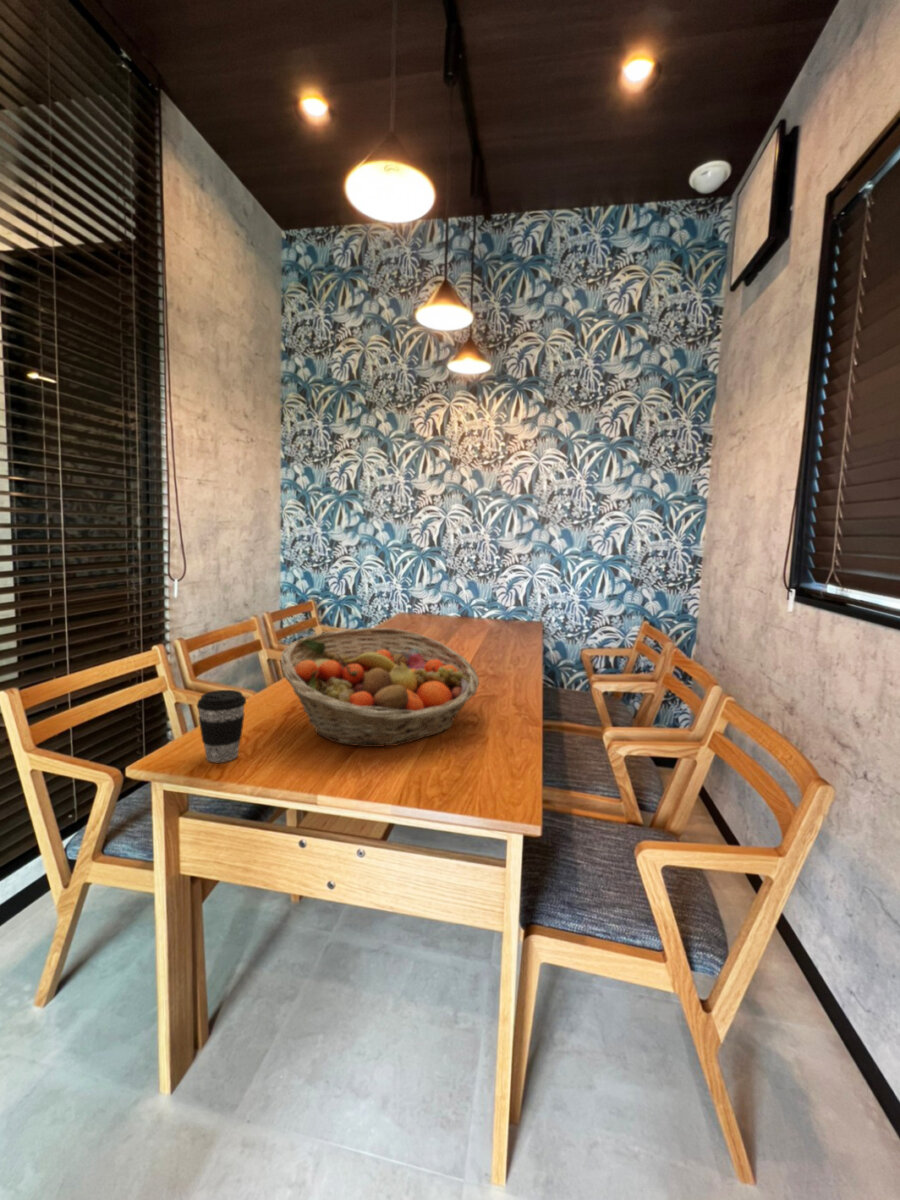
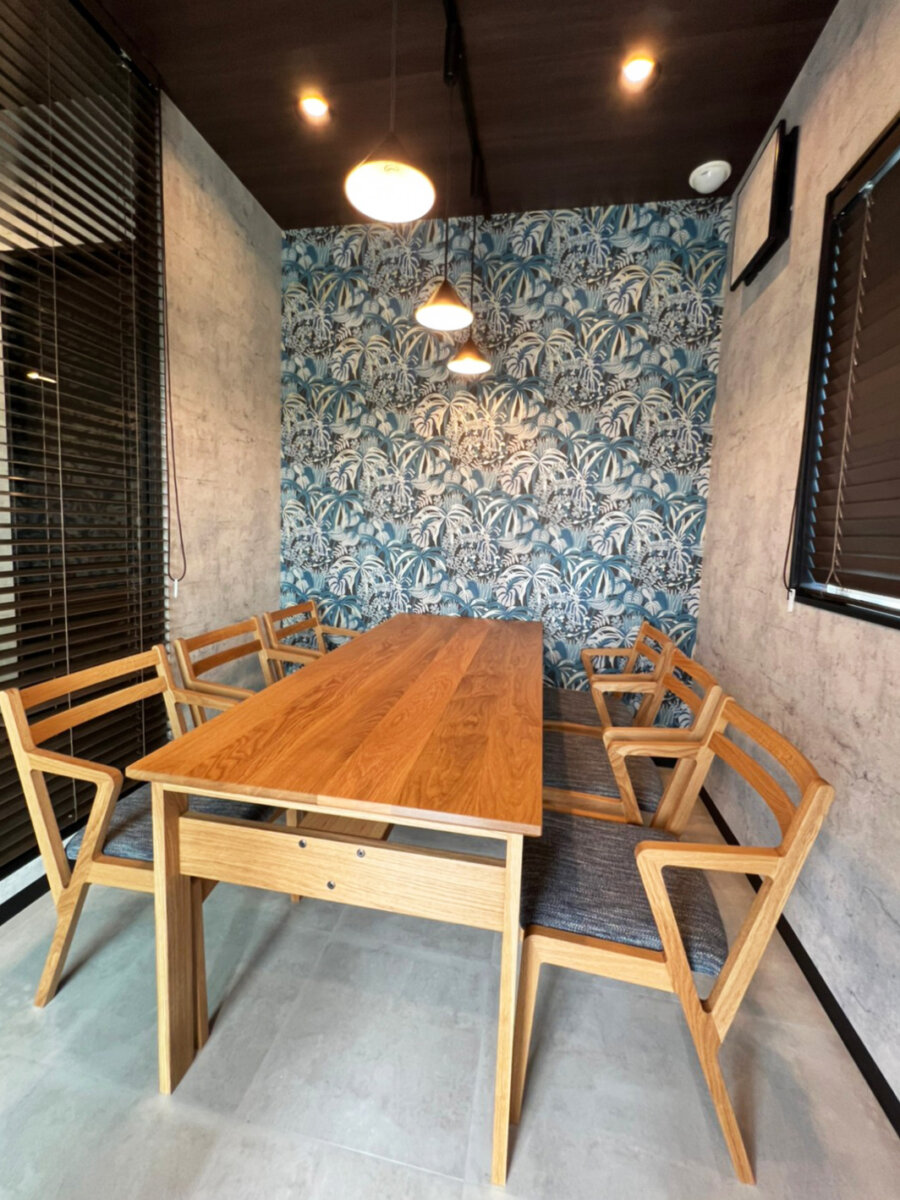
- fruit basket [280,627,480,748]
- coffee cup [196,689,247,763]
